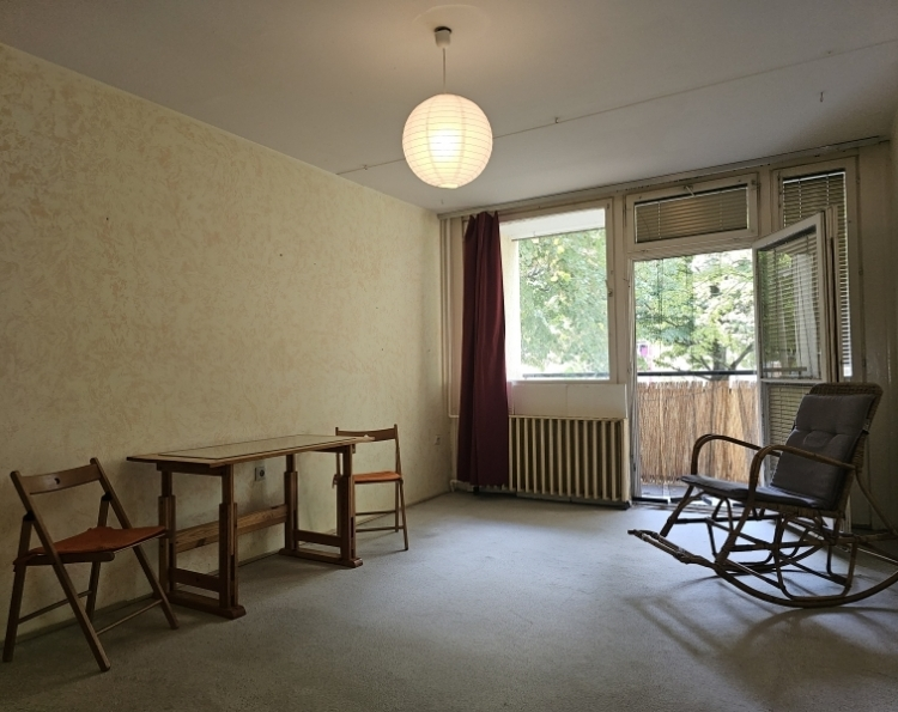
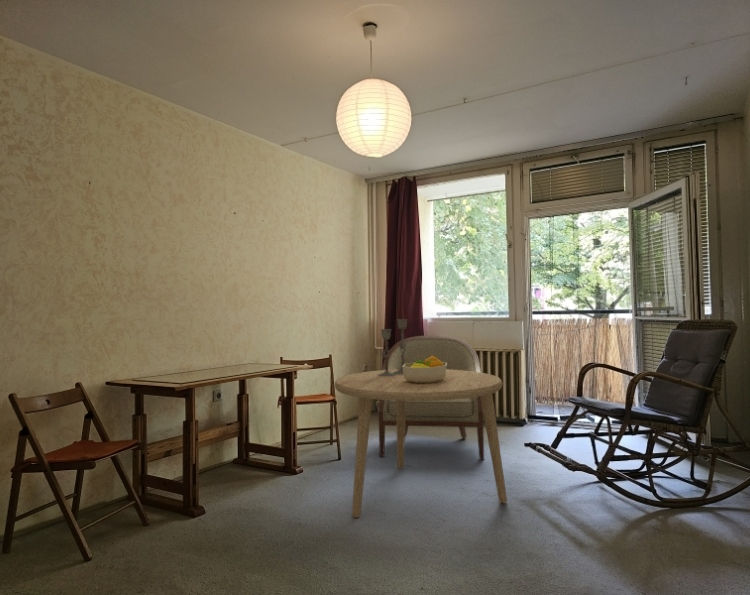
+ candlestick [378,318,408,376]
+ fruit bowl [402,356,447,384]
+ chair [377,334,485,461]
+ dining table [334,369,508,519]
